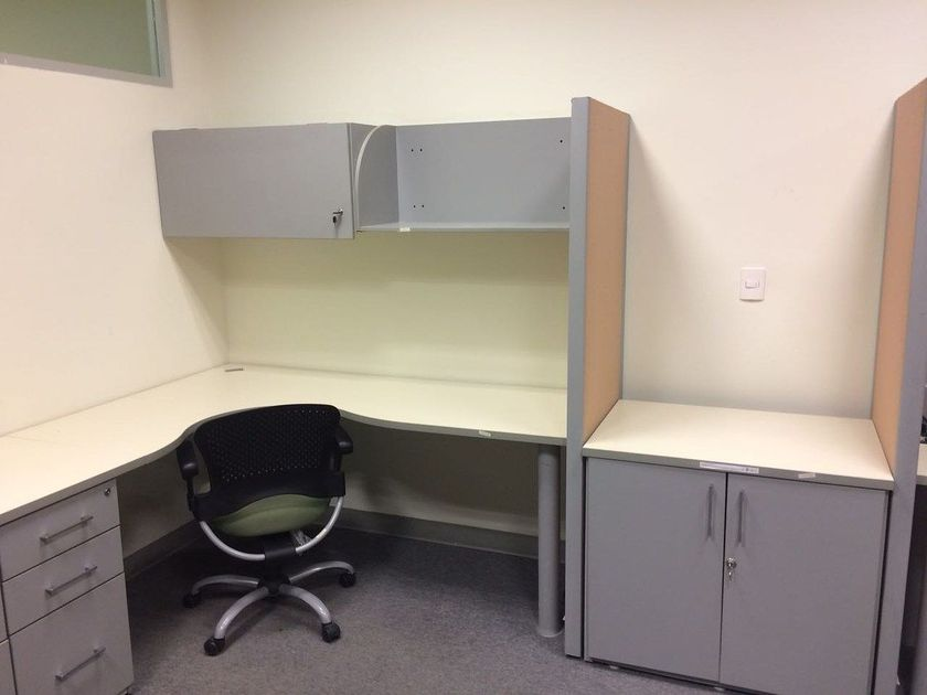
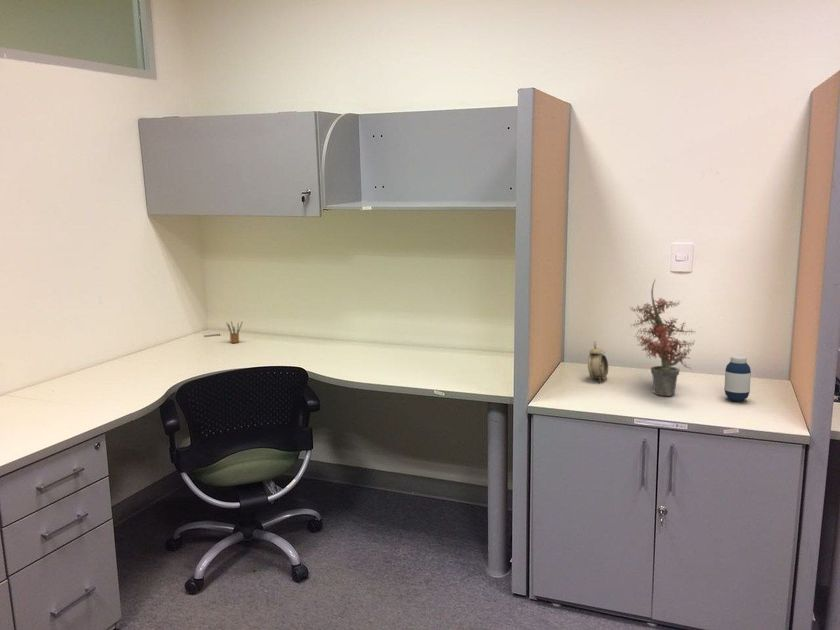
+ alarm clock [587,340,609,382]
+ medicine bottle [723,355,752,402]
+ pencil box [225,320,244,344]
+ potted plant [629,278,698,397]
